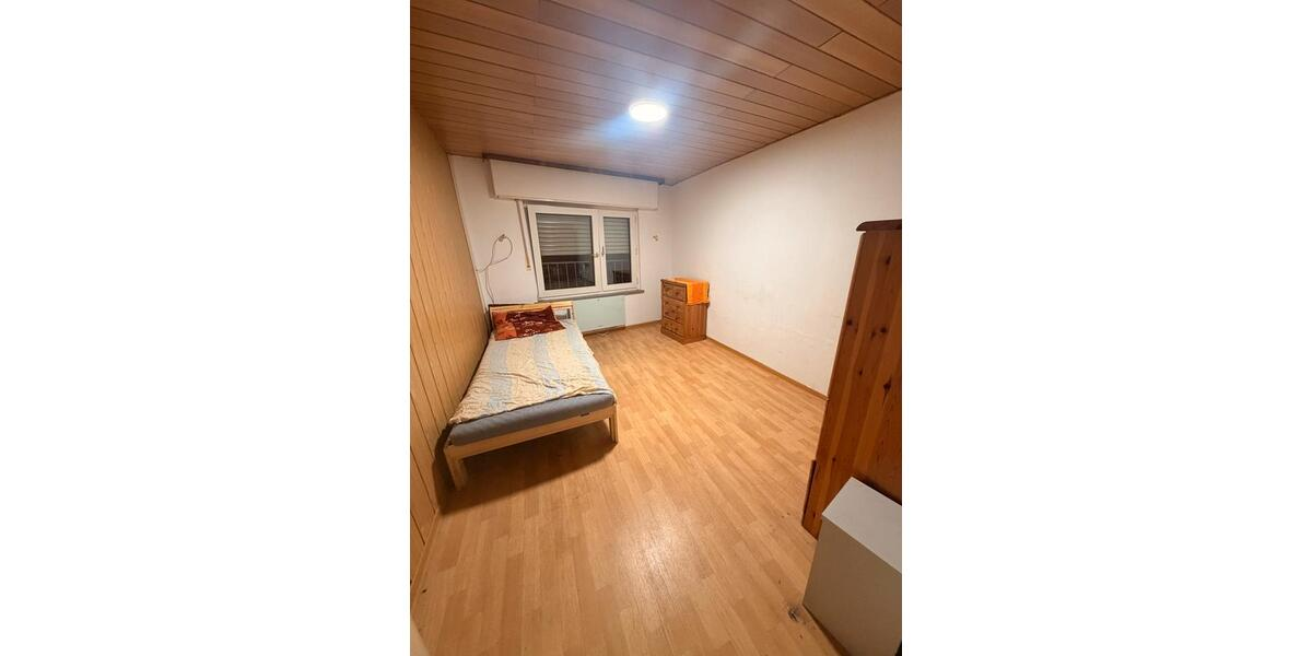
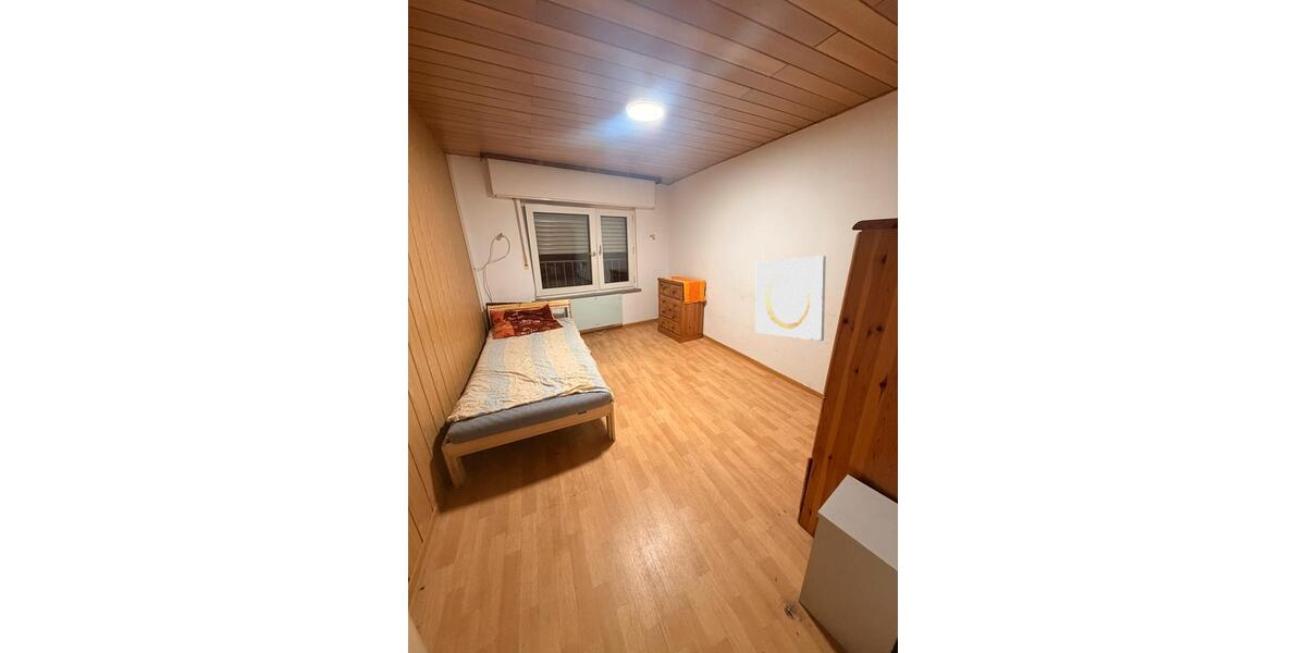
+ wall art [755,255,827,342]
